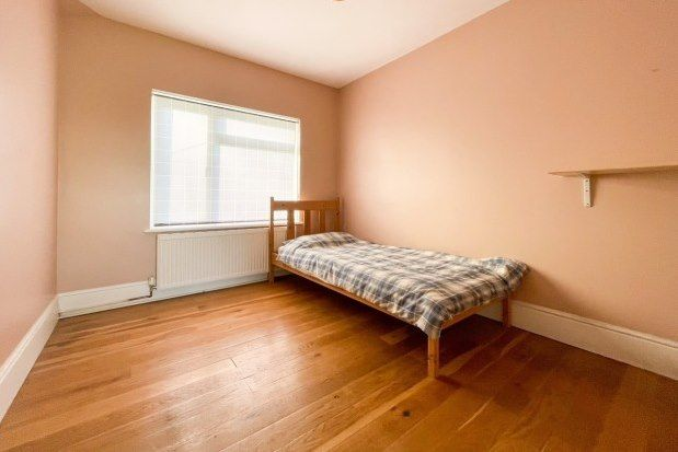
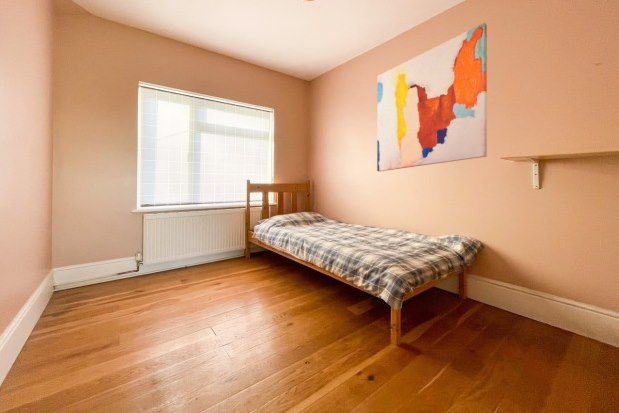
+ wall art [376,22,488,172]
